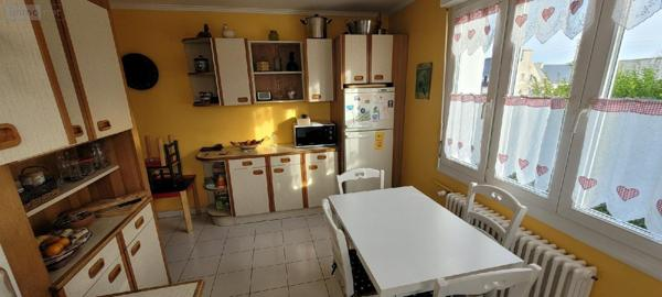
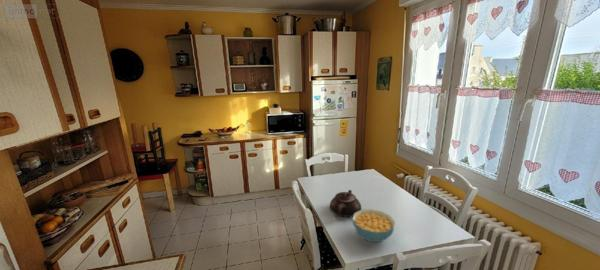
+ teapot [329,189,362,218]
+ cereal bowl [351,208,396,243]
